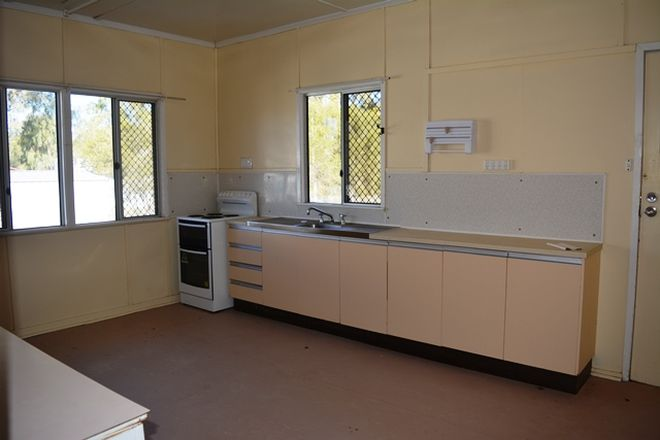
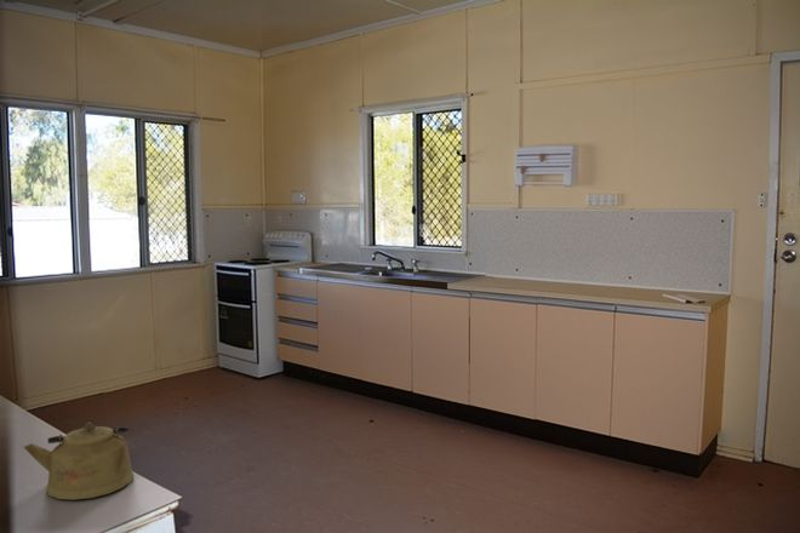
+ kettle [23,422,135,502]
